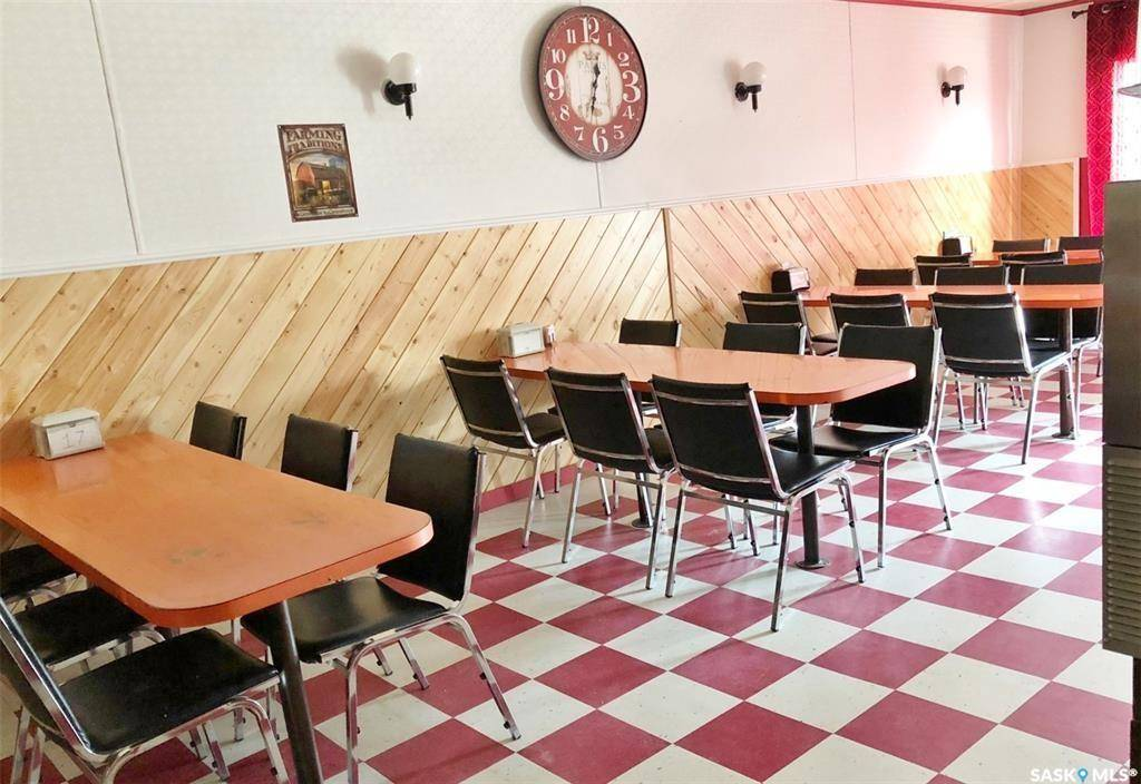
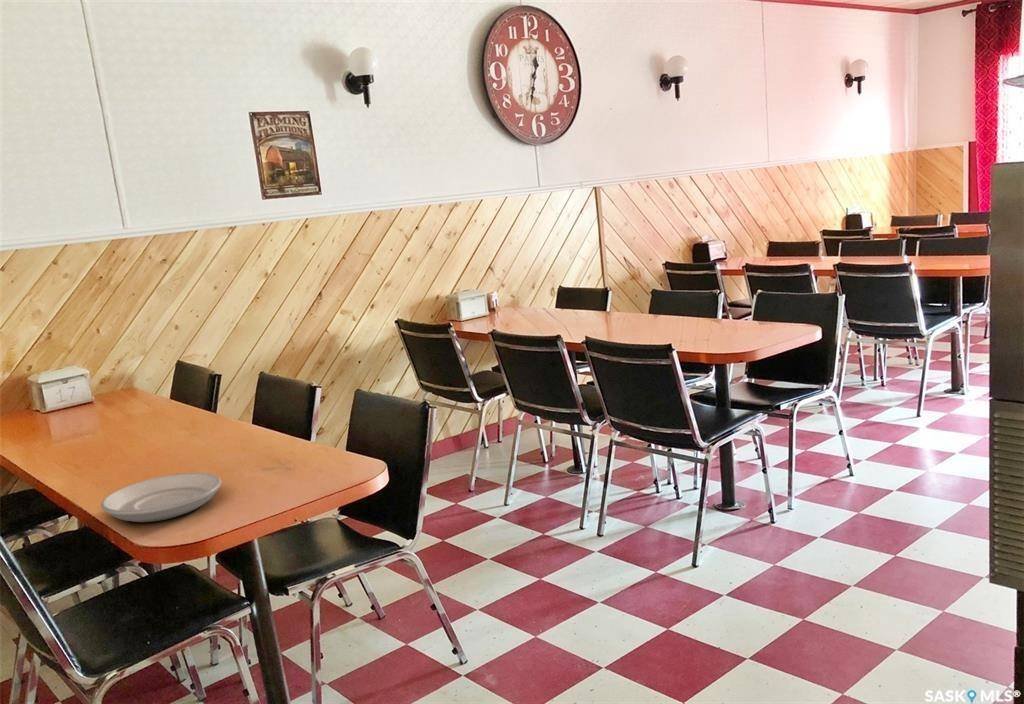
+ plate [100,472,222,523]
